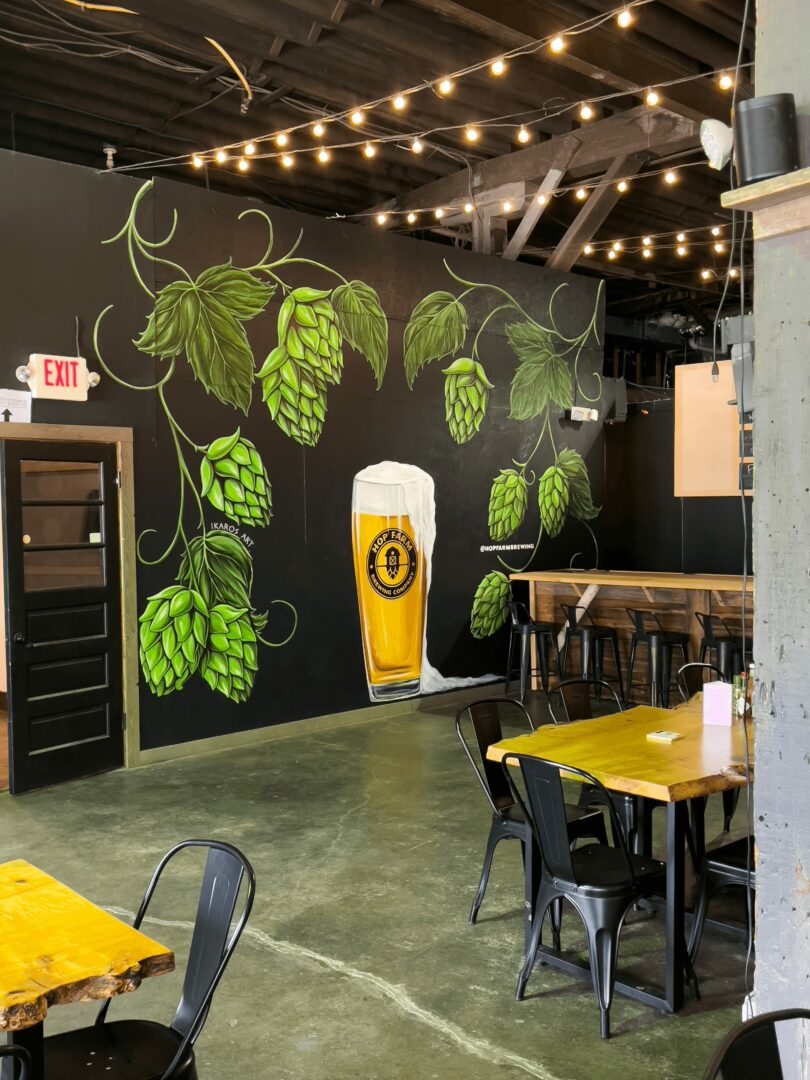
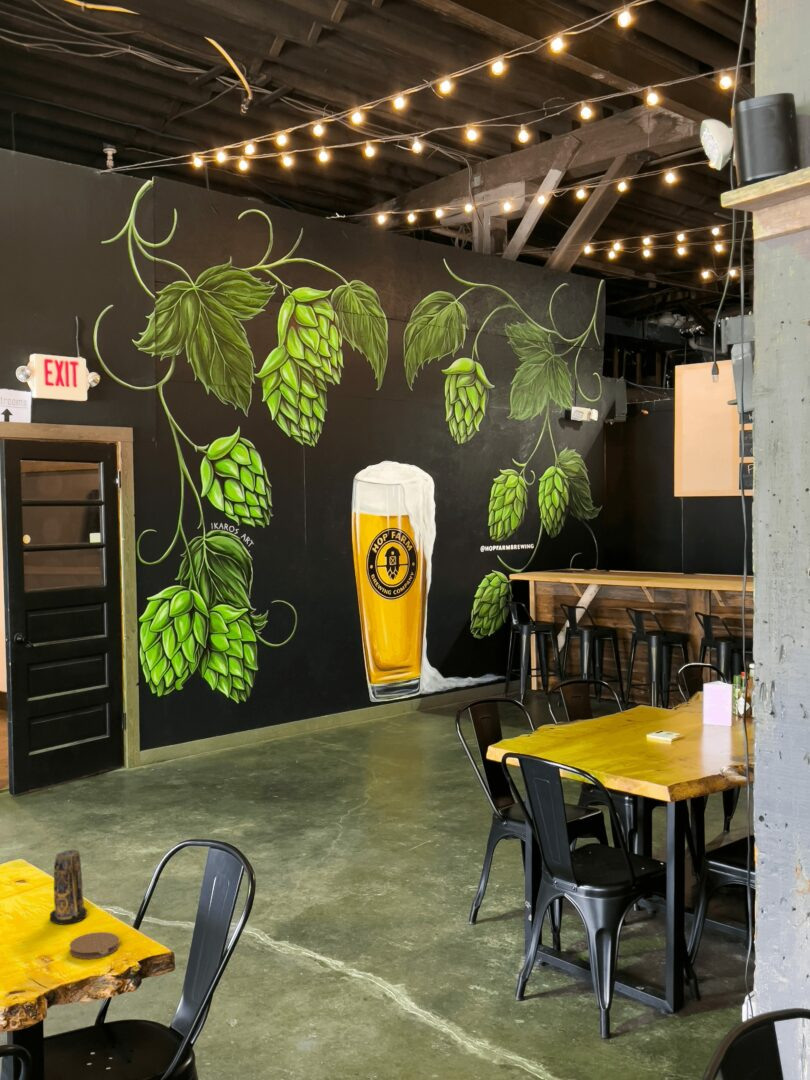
+ coaster [69,931,120,960]
+ candle [49,849,88,926]
